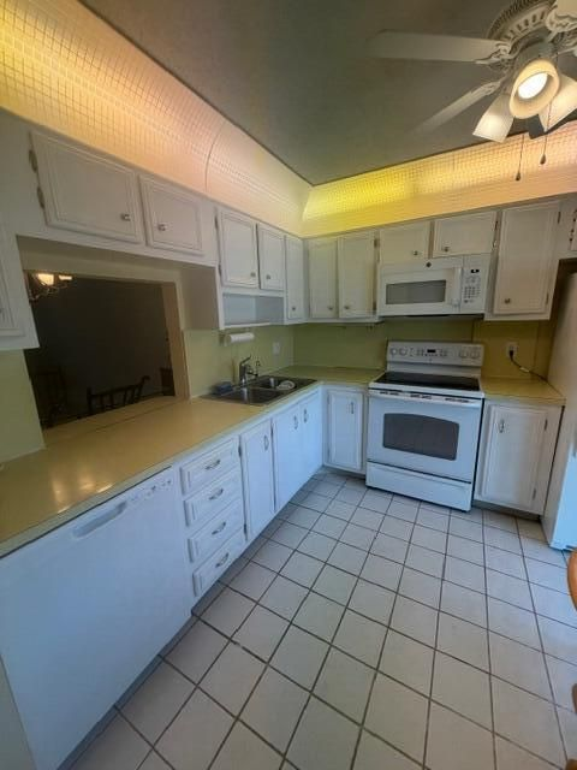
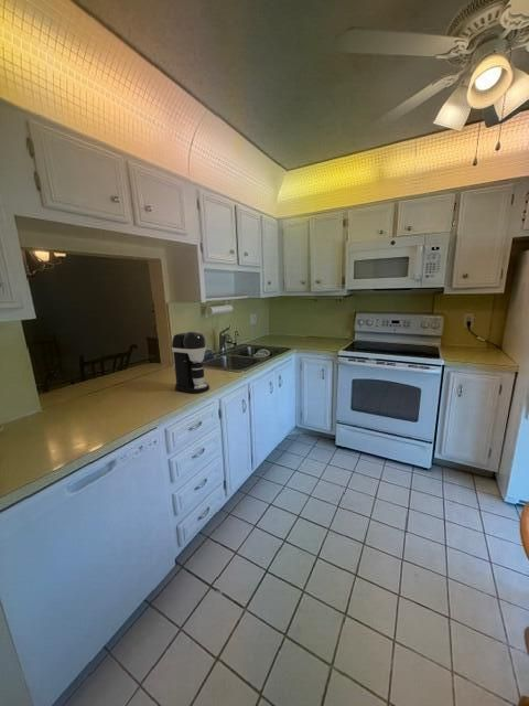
+ coffee maker [171,330,210,394]
